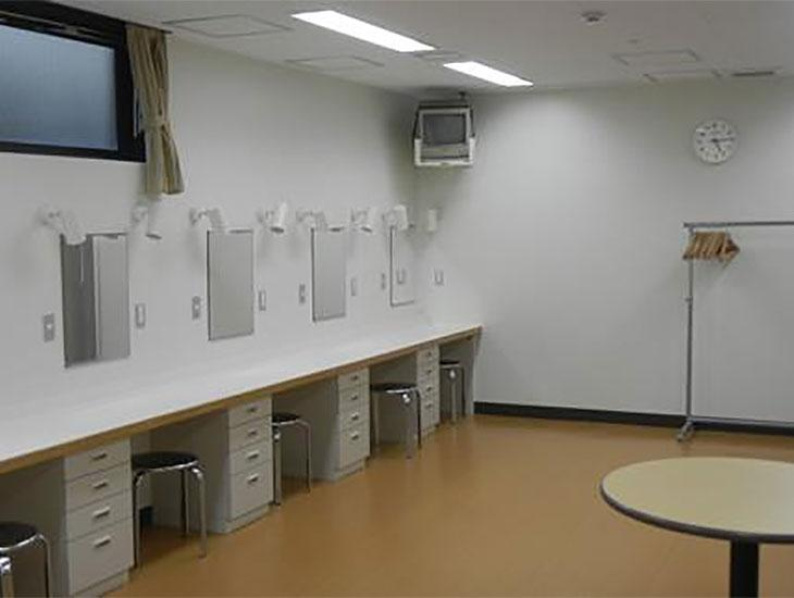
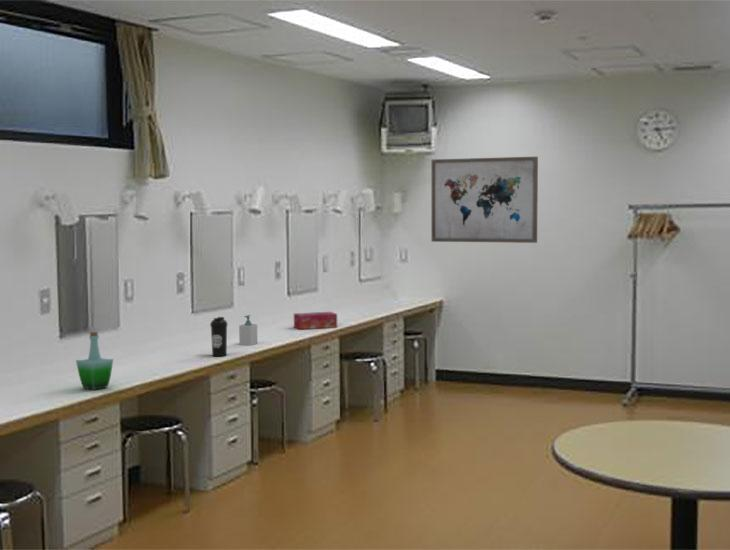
+ bottle [75,331,114,391]
+ tissue box [293,311,338,330]
+ wall art [431,156,539,244]
+ soap bottle [238,314,259,347]
+ water bottle [209,316,228,357]
